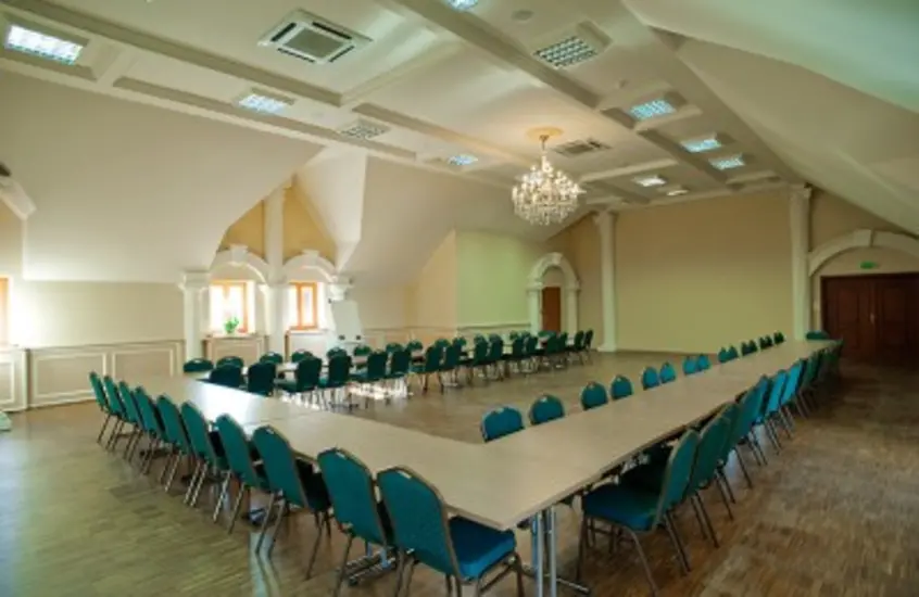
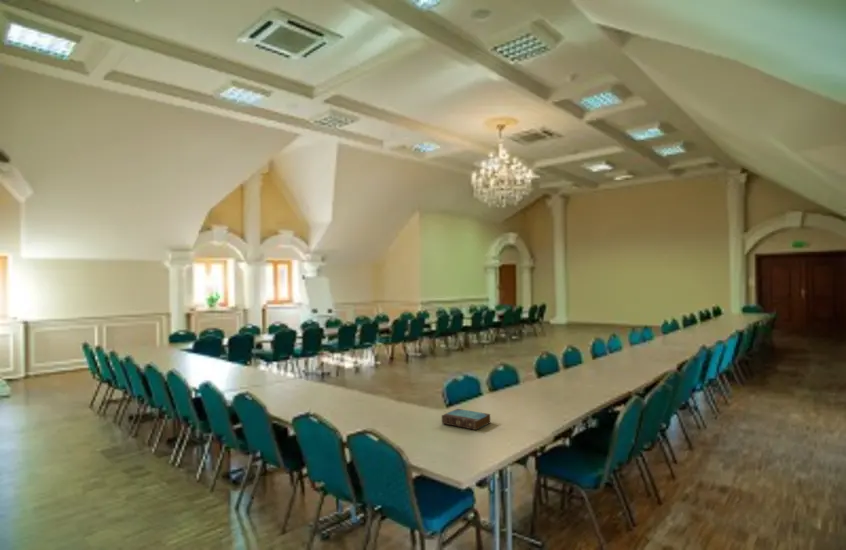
+ book [441,408,492,431]
